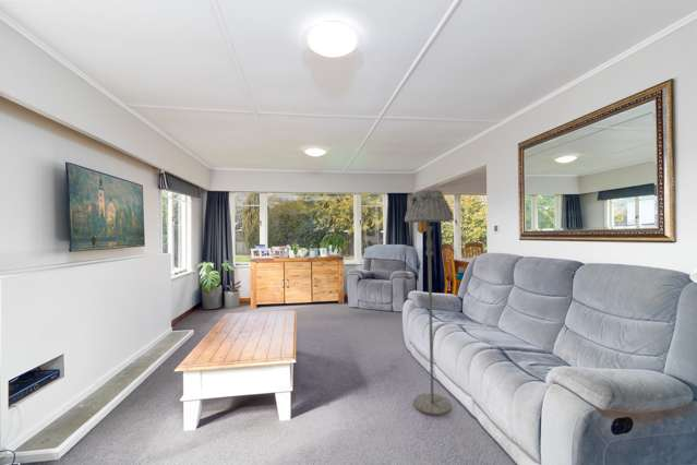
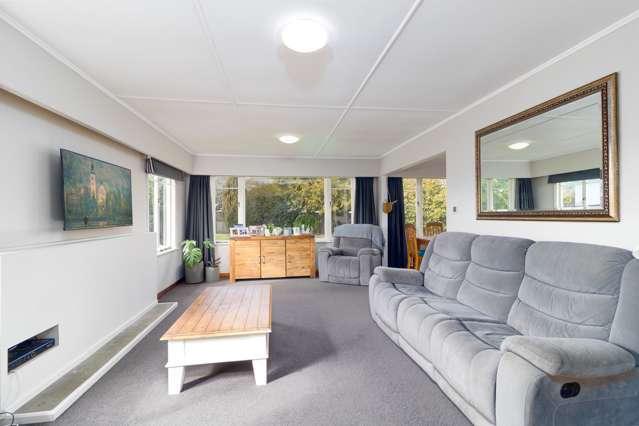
- floor lamp [404,189,455,417]
